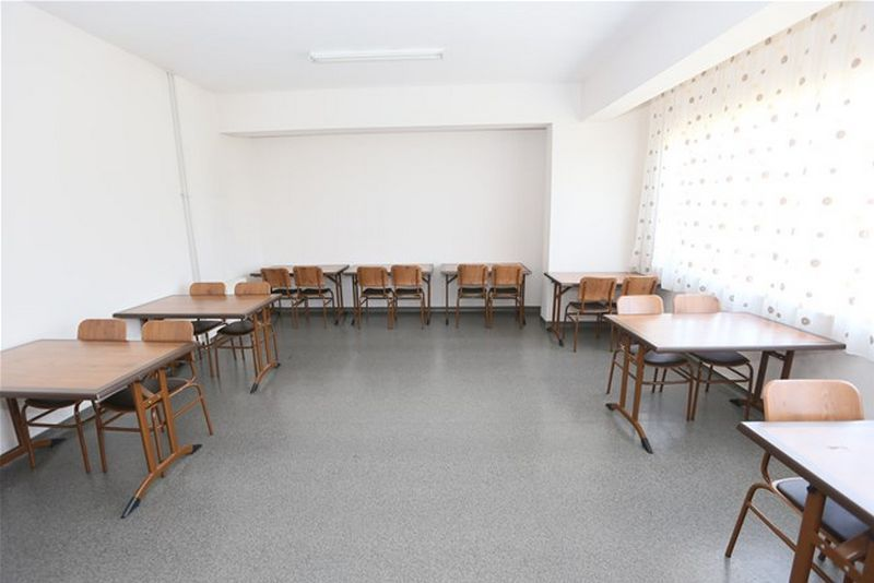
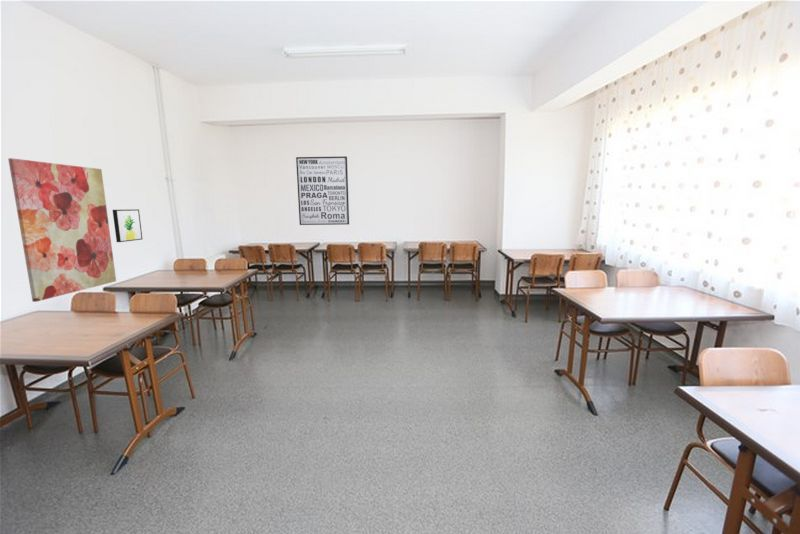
+ wall art [7,157,117,303]
+ wall art [112,208,143,243]
+ wall art [295,155,350,226]
